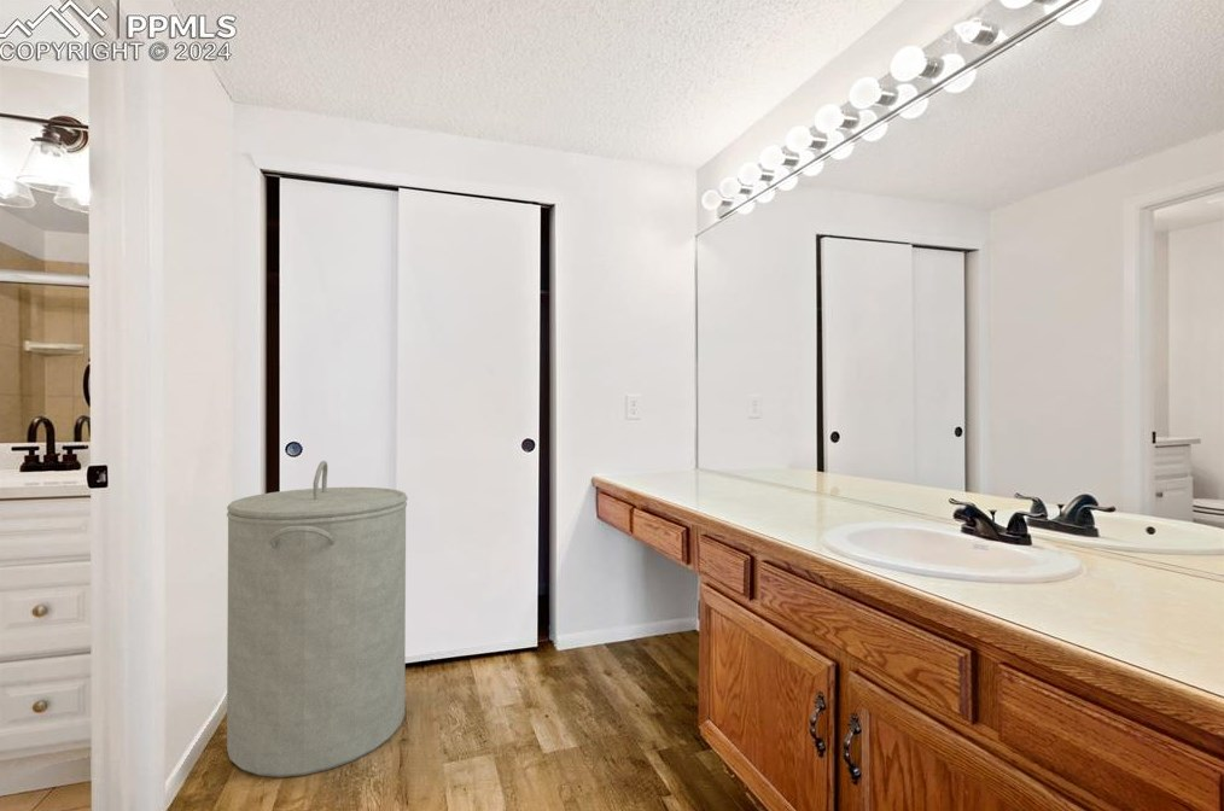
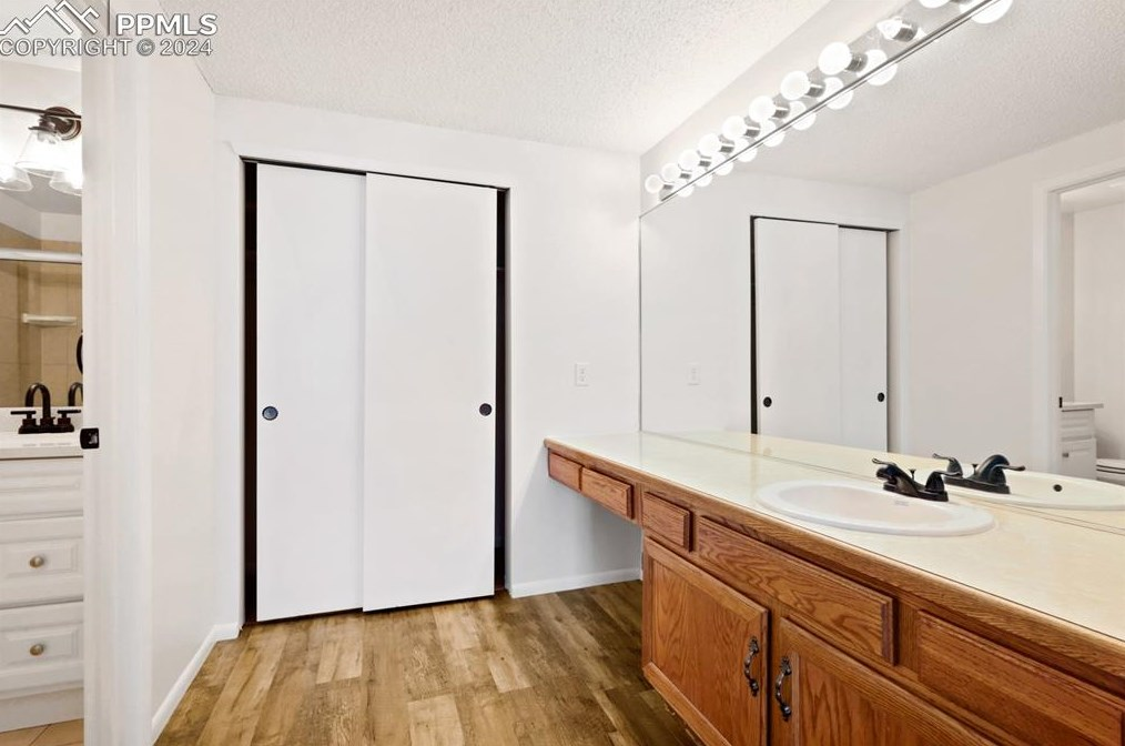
- laundry hamper [226,460,408,778]
